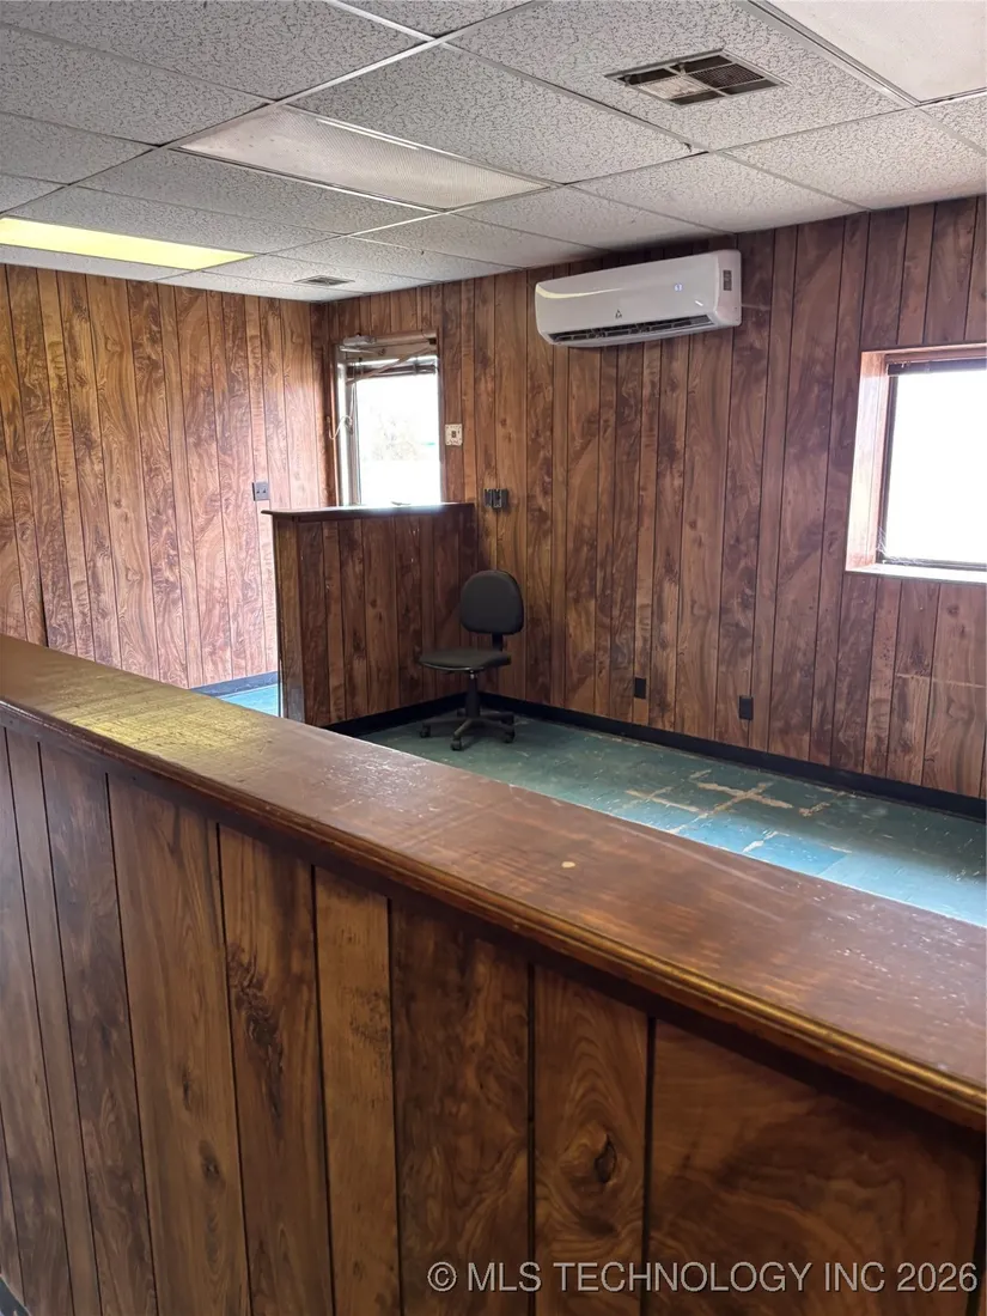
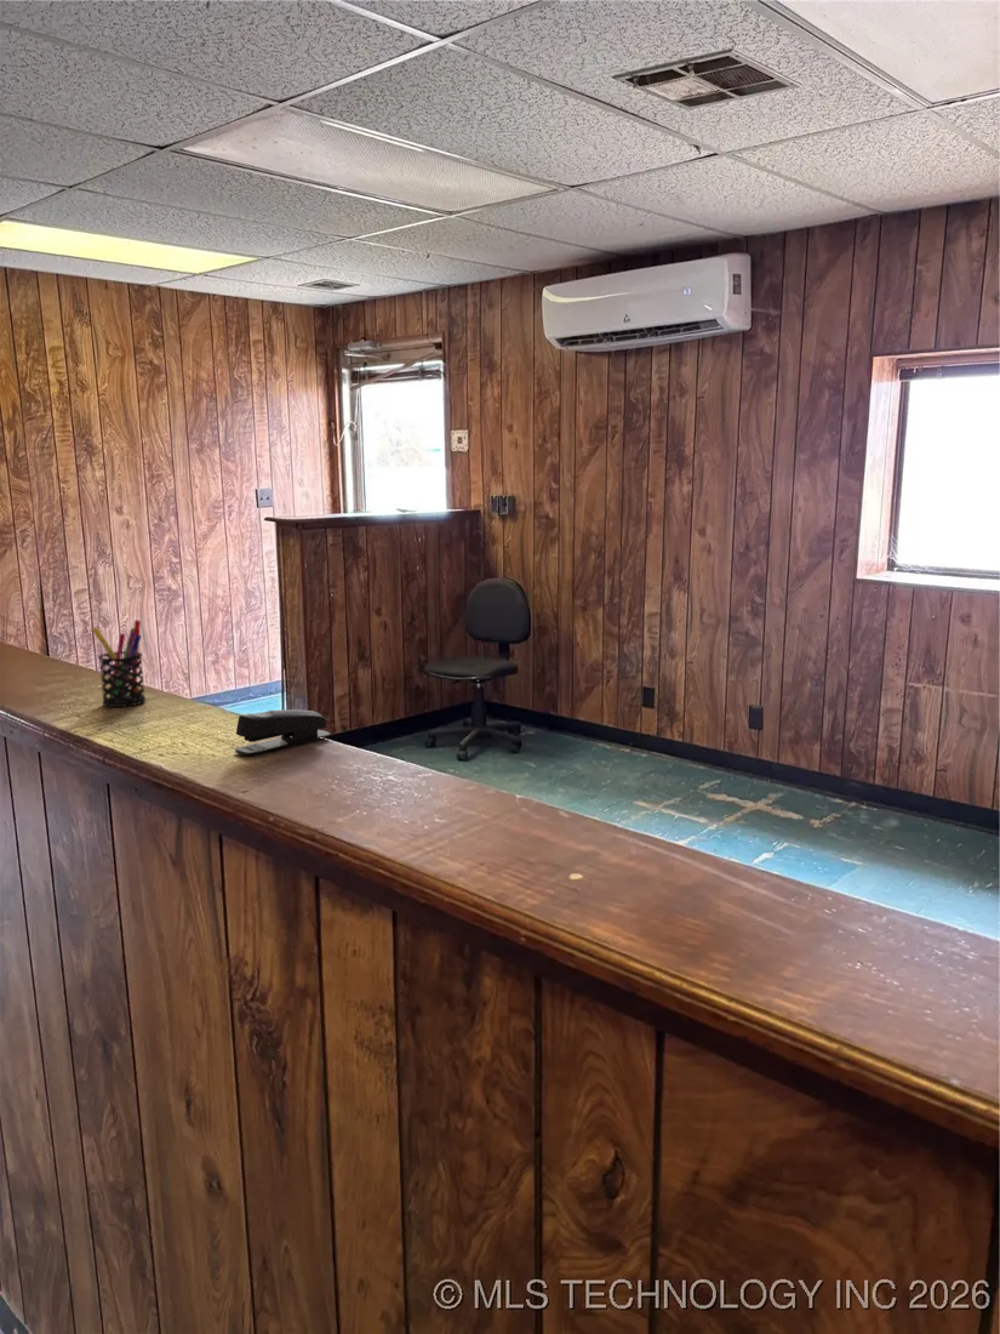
+ stapler [234,708,331,757]
+ pen holder [91,618,147,708]
